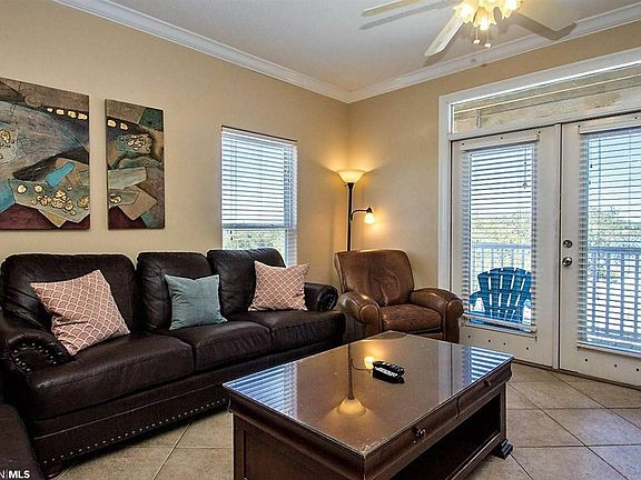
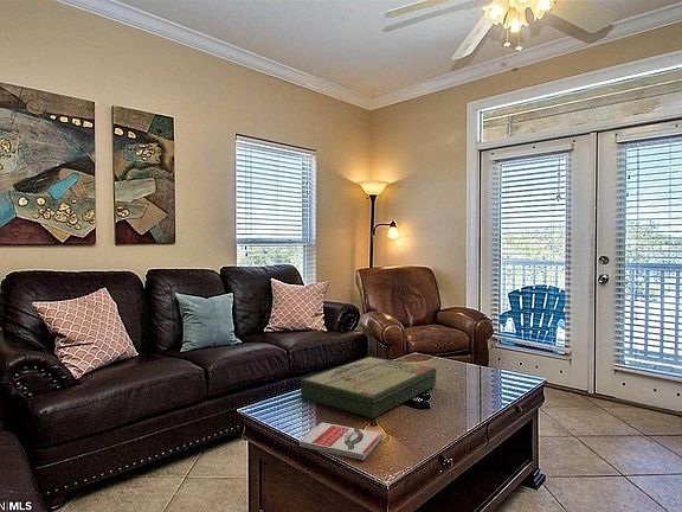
+ board game [298,356,437,420]
+ book [297,421,384,462]
